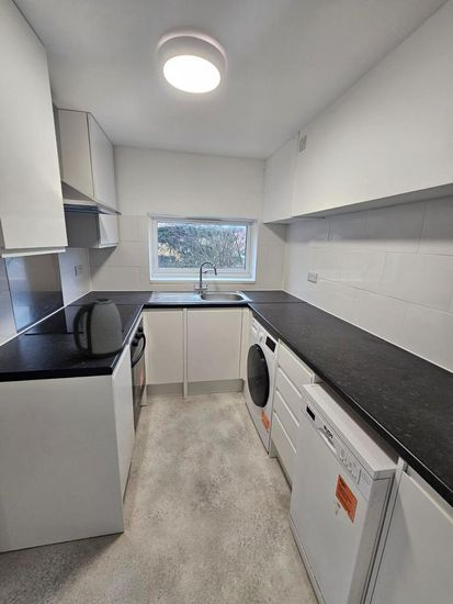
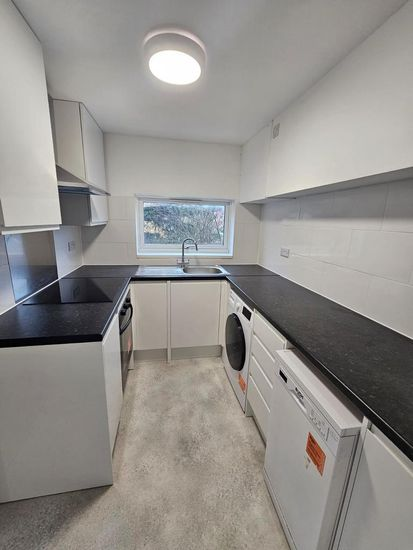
- kettle [71,298,124,359]
